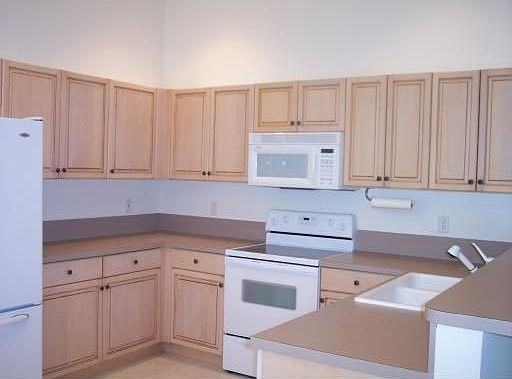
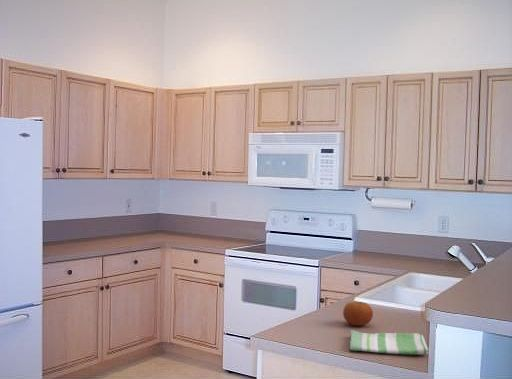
+ fruit [342,300,374,326]
+ dish towel [349,329,429,355]
